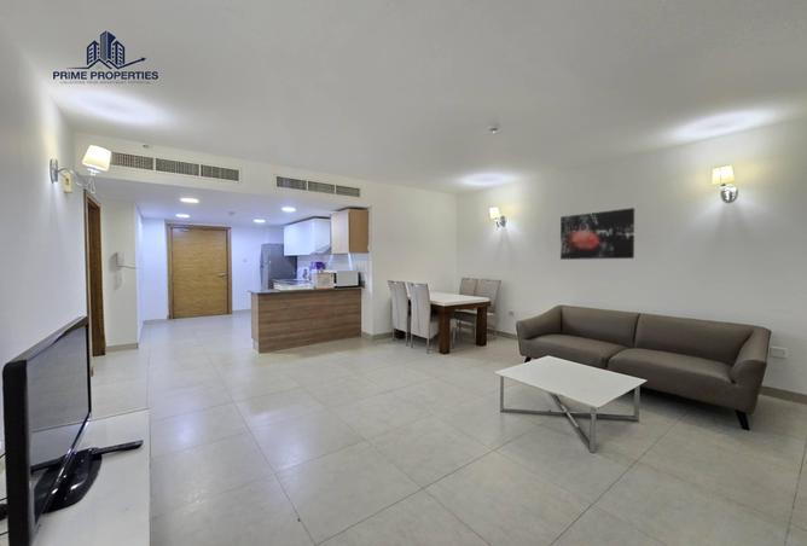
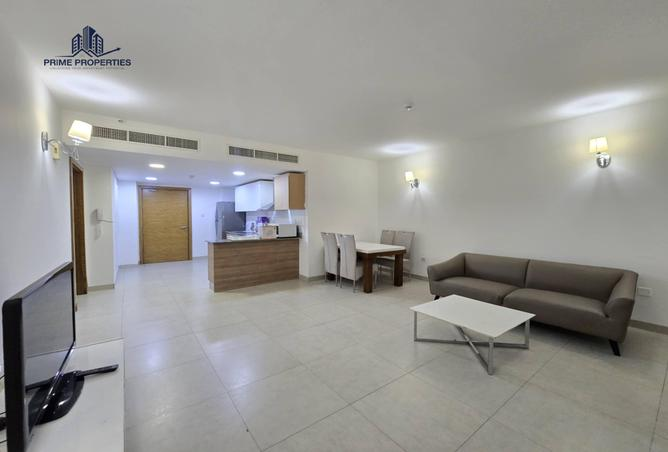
- wall art [559,207,635,261]
